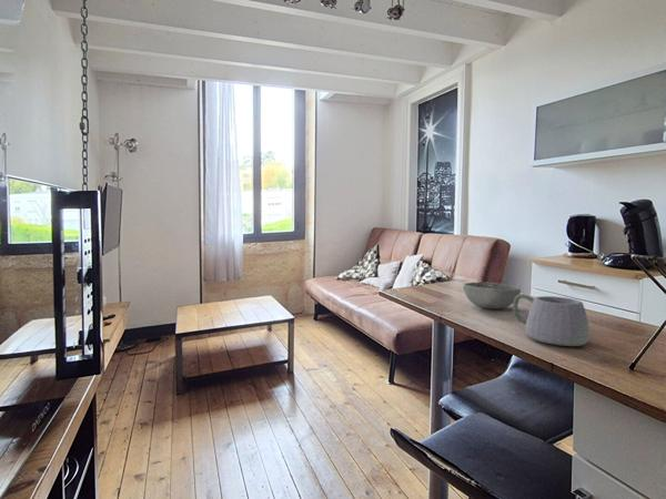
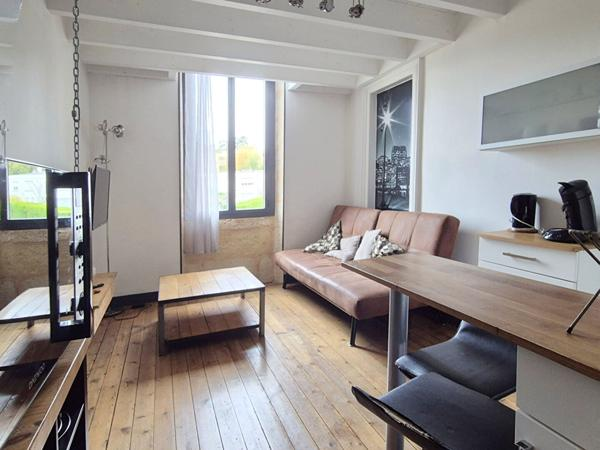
- mug [512,293,591,347]
- bowl [462,281,522,309]
